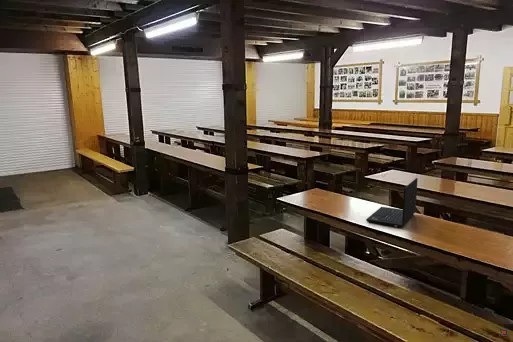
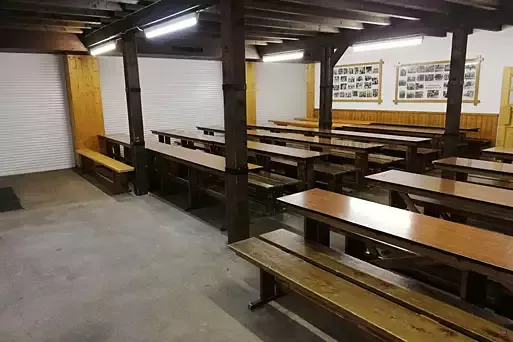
- laptop [365,177,419,229]
